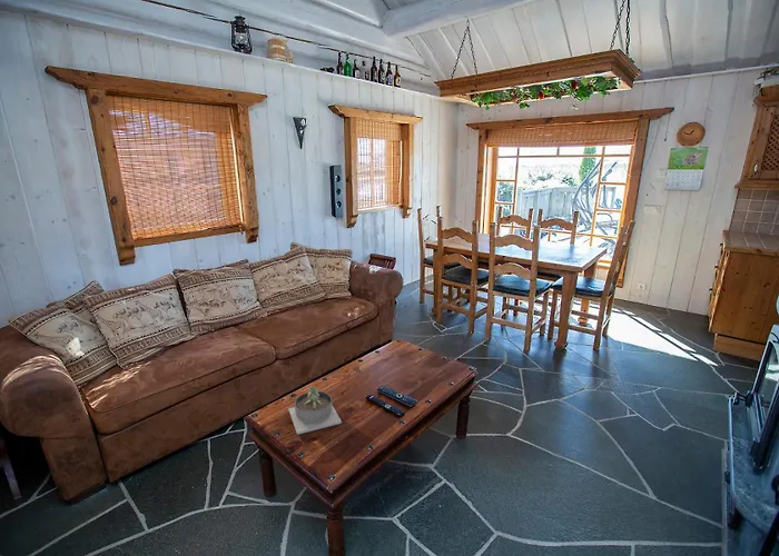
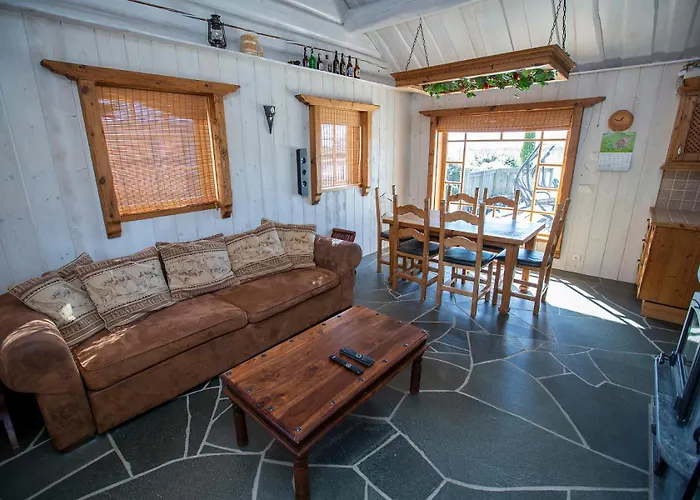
- succulent planter [287,385,343,436]
